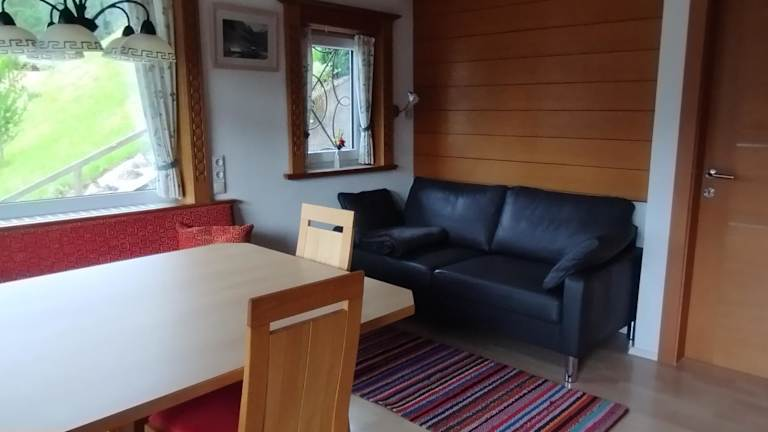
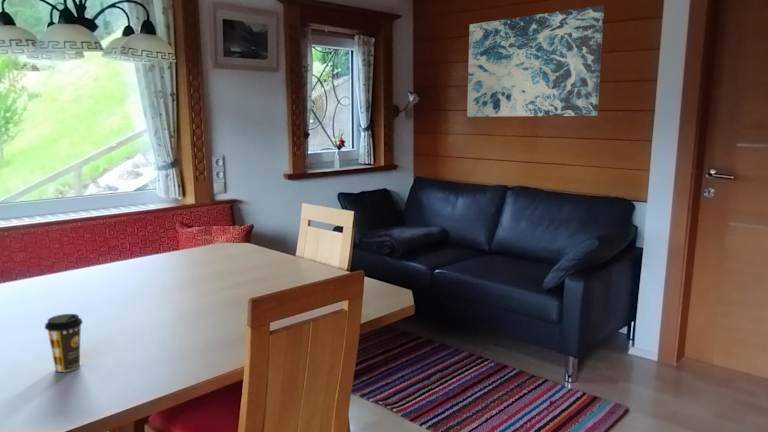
+ wall art [466,4,605,118]
+ coffee cup [44,313,84,373]
